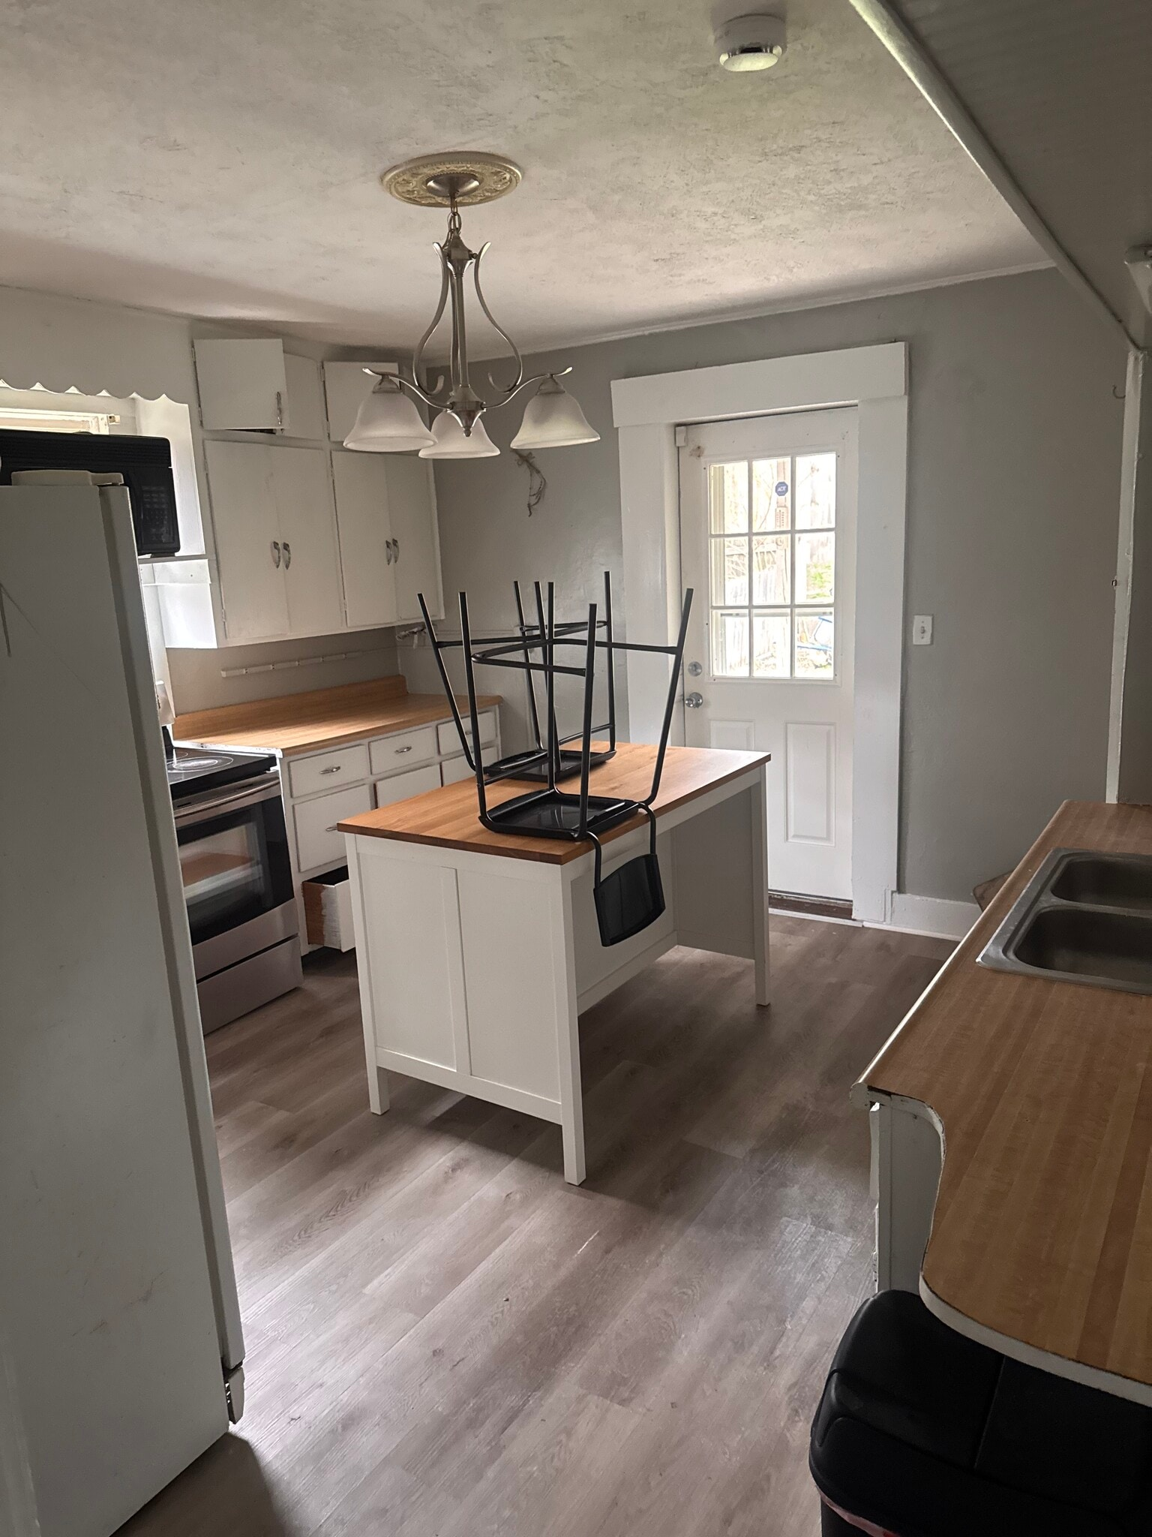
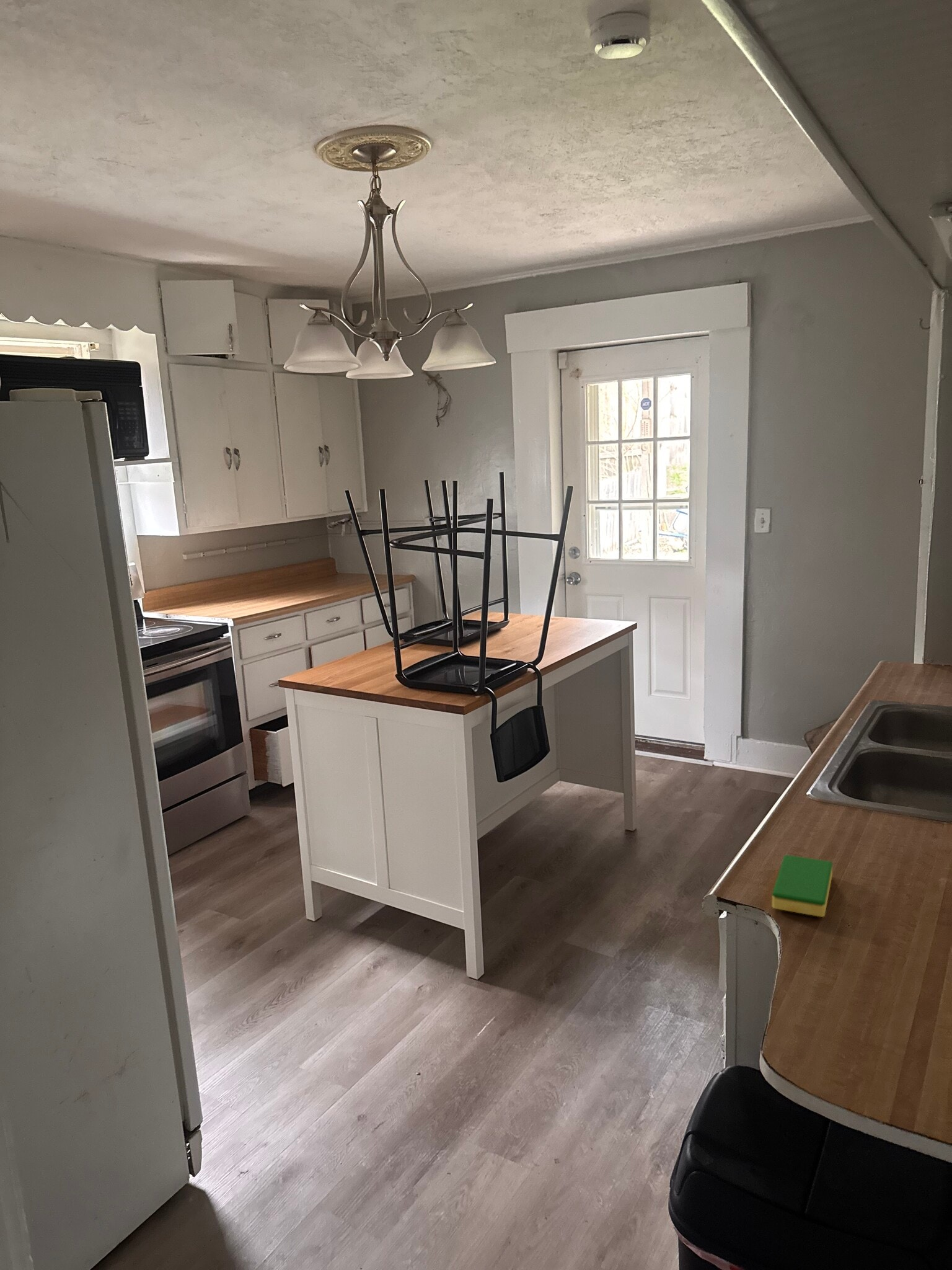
+ dish sponge [772,854,833,918]
